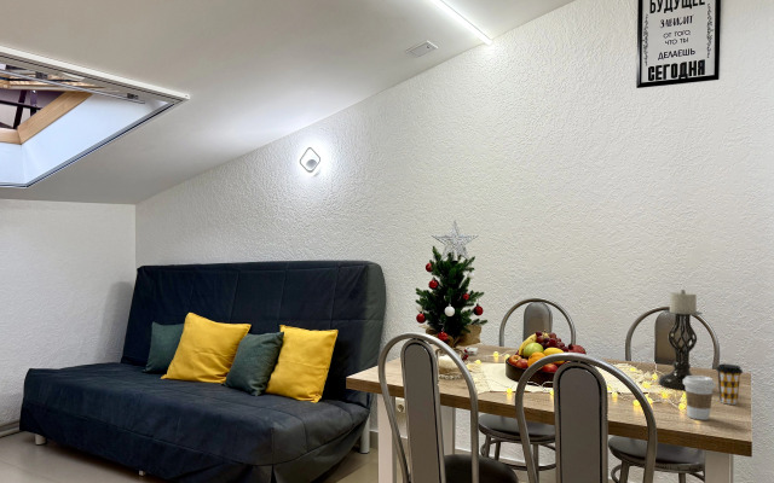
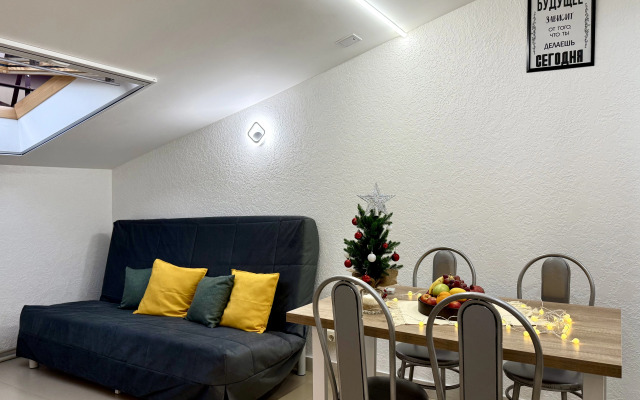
- coffee cup [683,374,717,421]
- coffee cup [715,362,744,406]
- candle holder [658,289,704,391]
